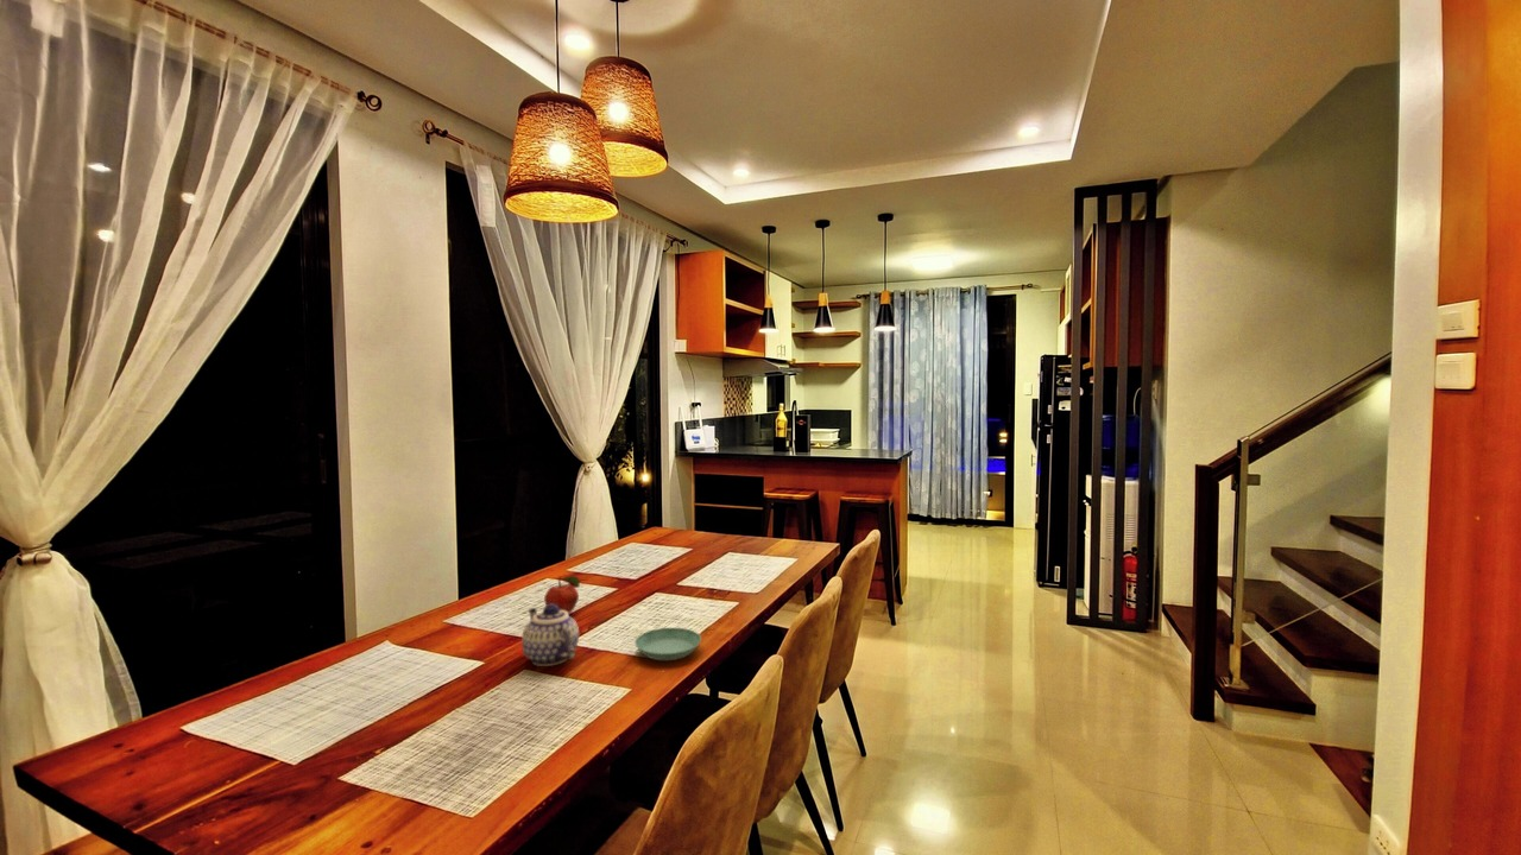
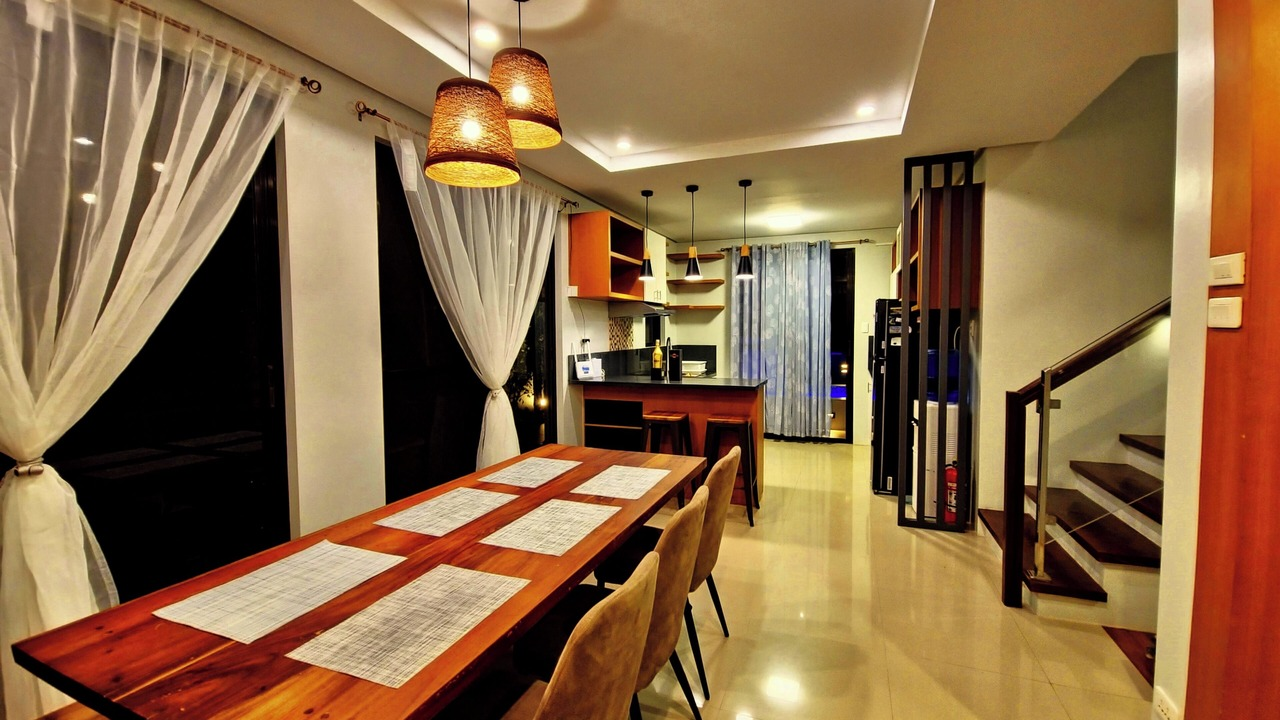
- fruit [543,575,581,614]
- teapot [520,603,580,667]
- saucer [633,627,702,661]
